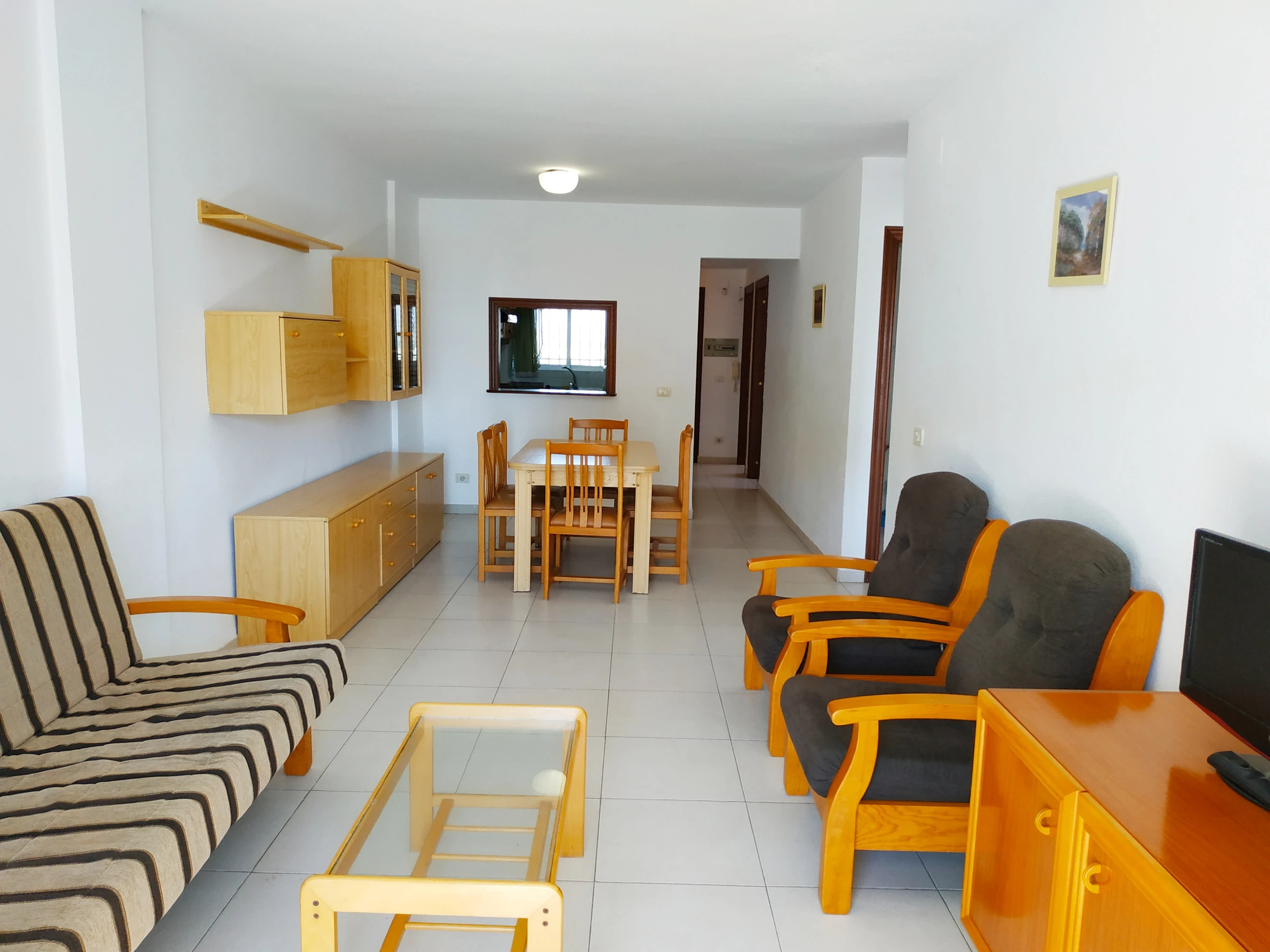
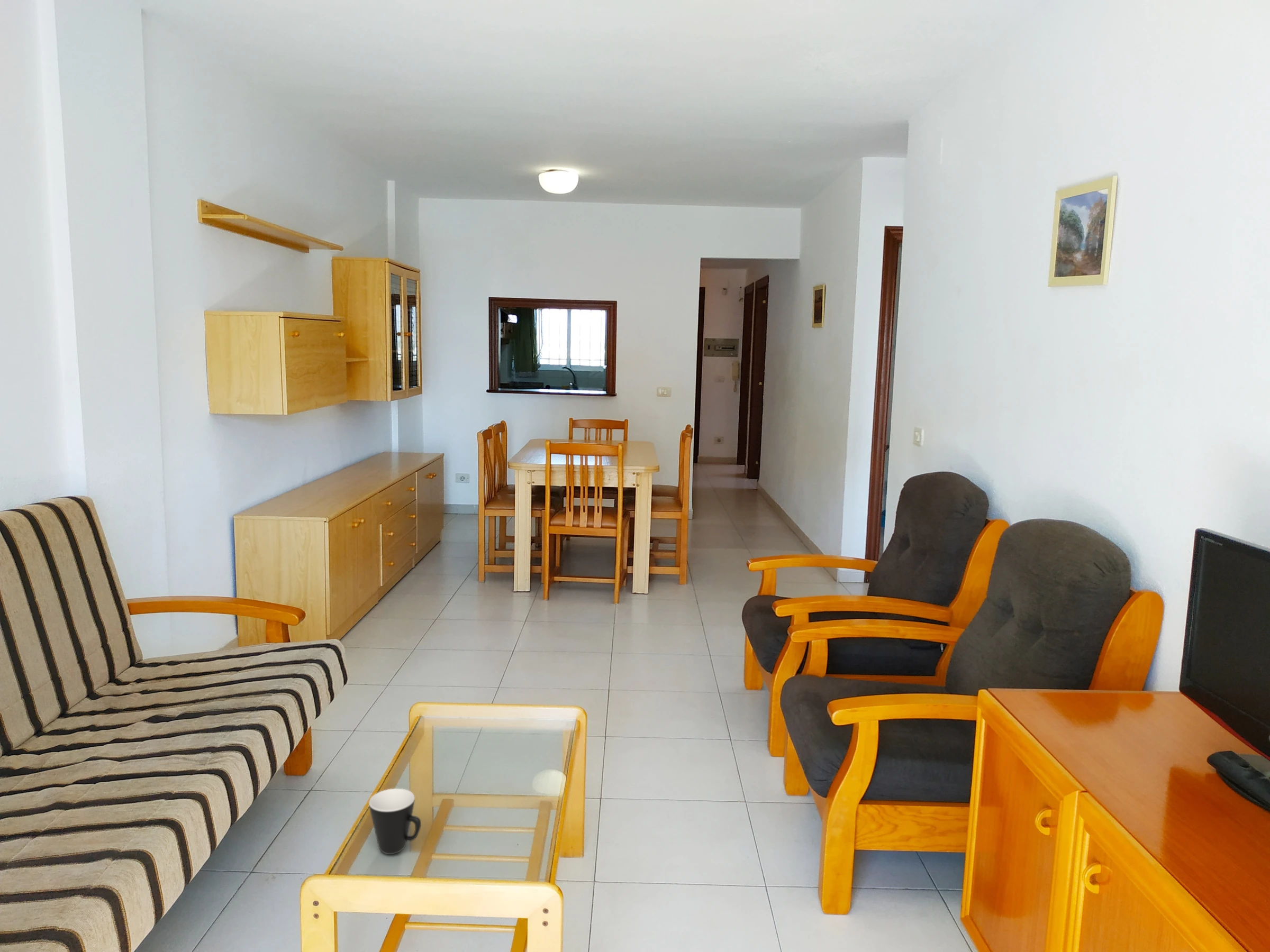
+ mug [368,788,422,855]
